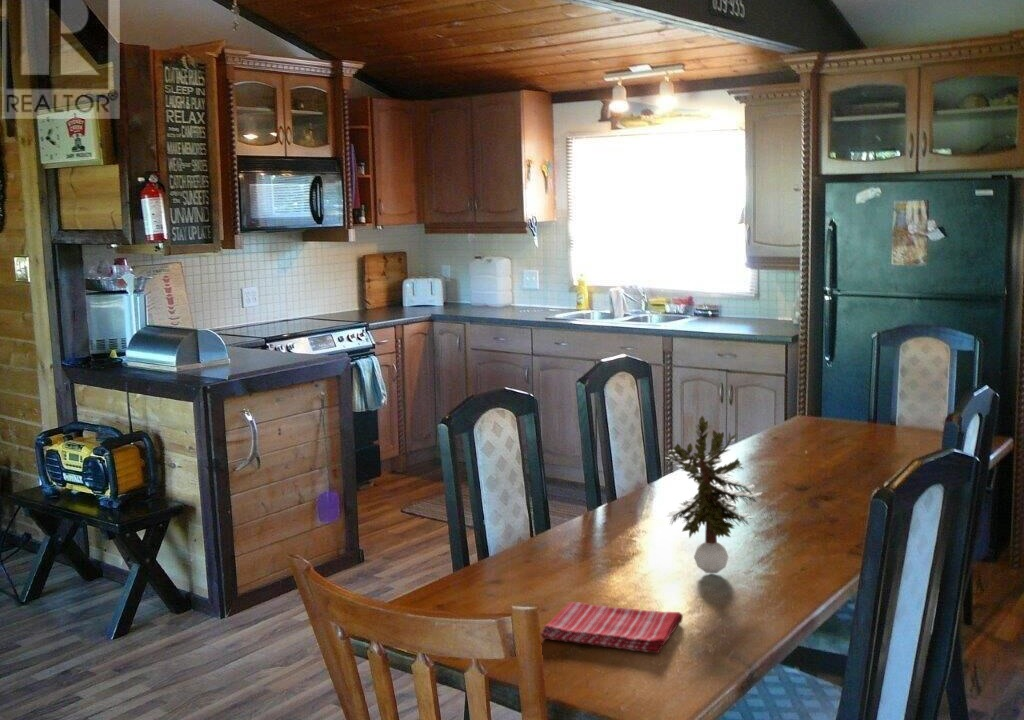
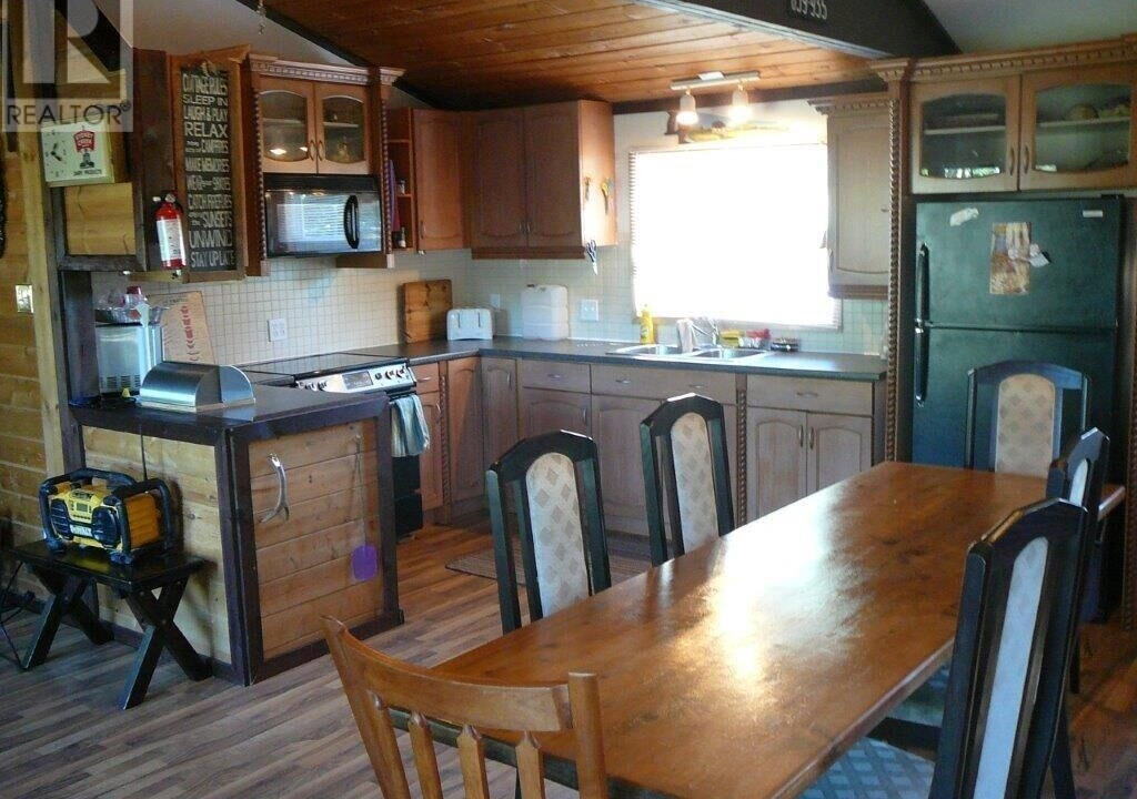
- potted plant [664,414,763,574]
- dish towel [540,601,684,654]
